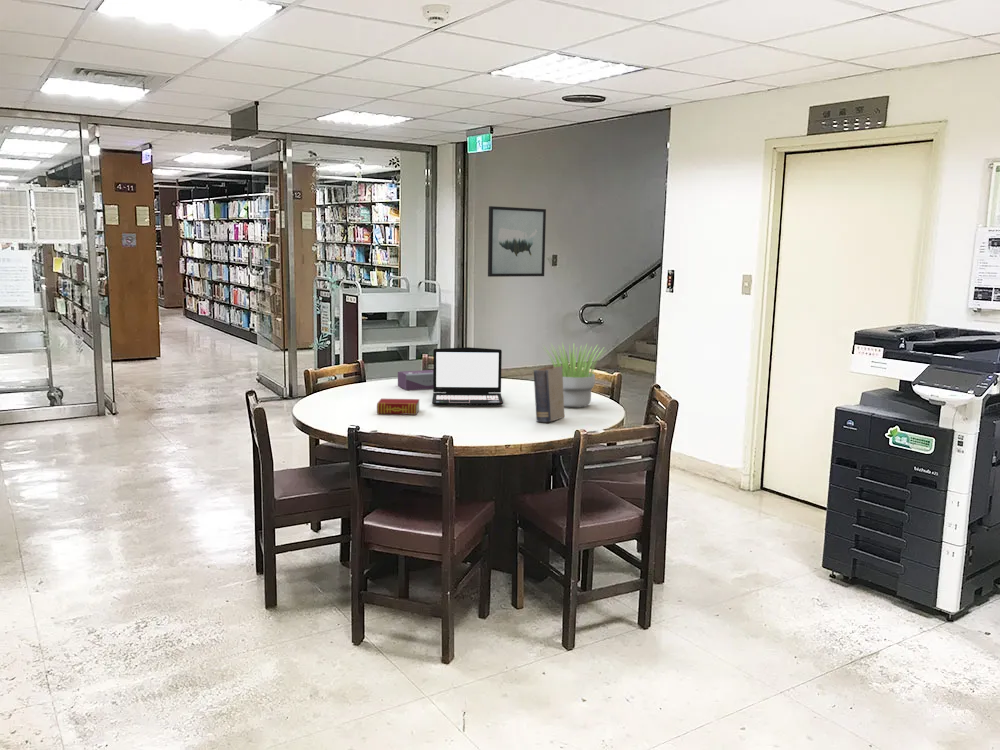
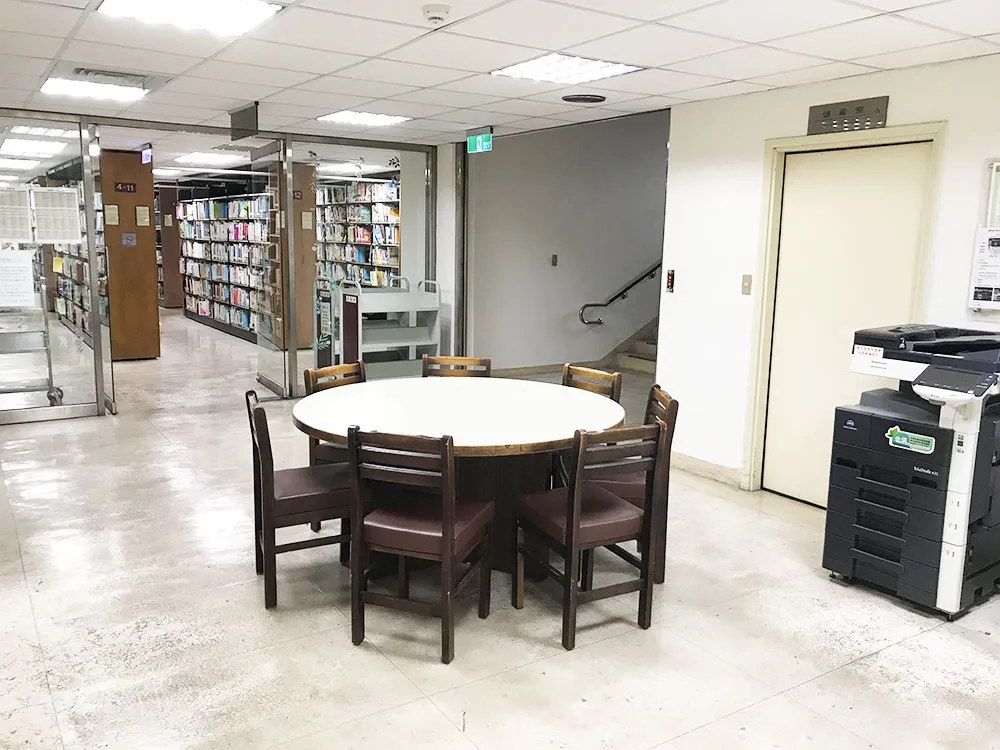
- wall art [487,205,547,278]
- tissue box [397,369,433,391]
- potted plant [542,342,606,409]
- book [376,398,420,416]
- book [533,364,565,423]
- laptop [431,346,504,406]
